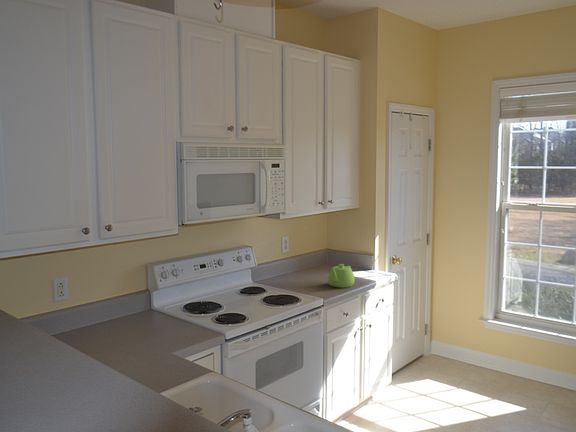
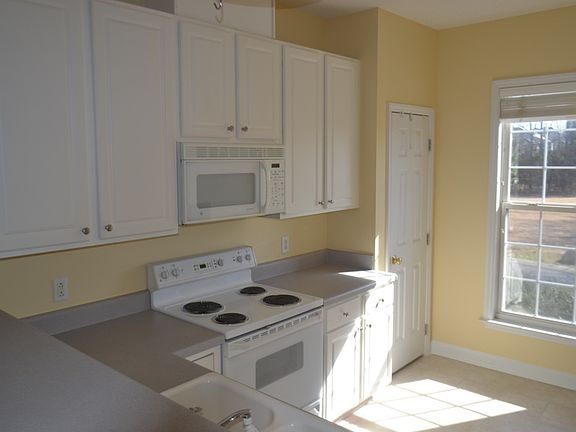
- teapot [327,263,355,289]
